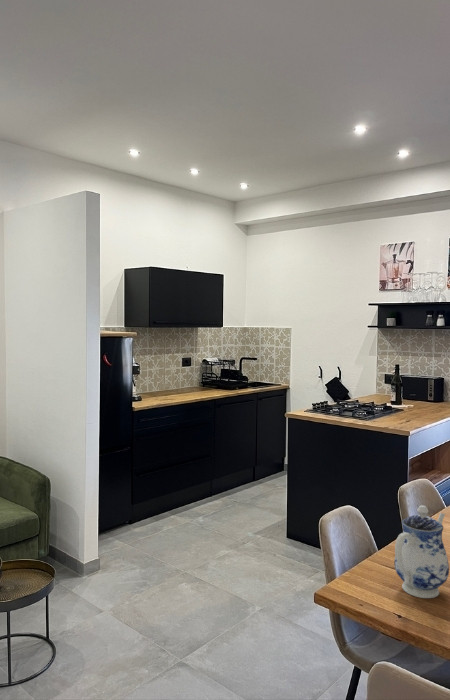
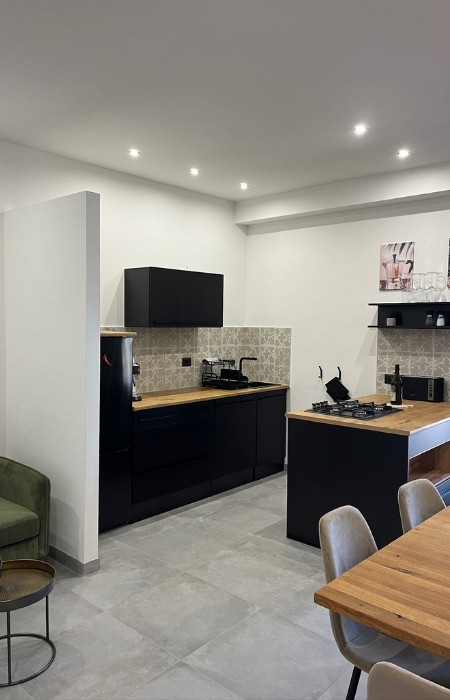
- teapot [393,504,450,599]
